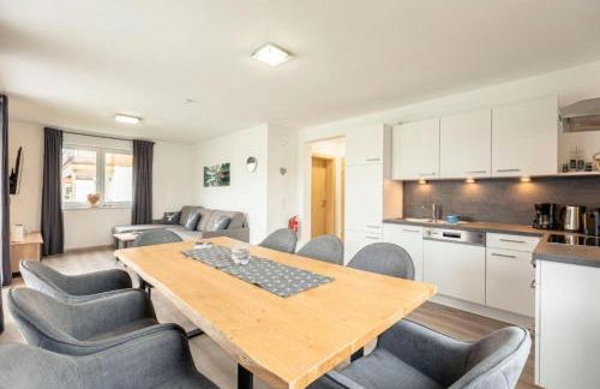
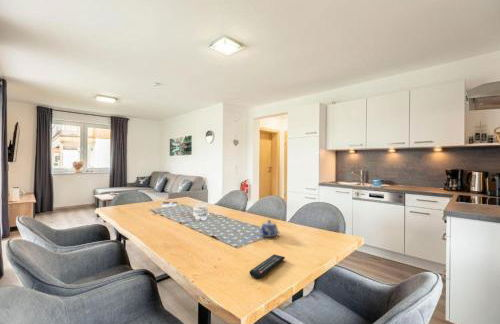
+ teapot [259,219,279,238]
+ remote control [249,253,286,279]
